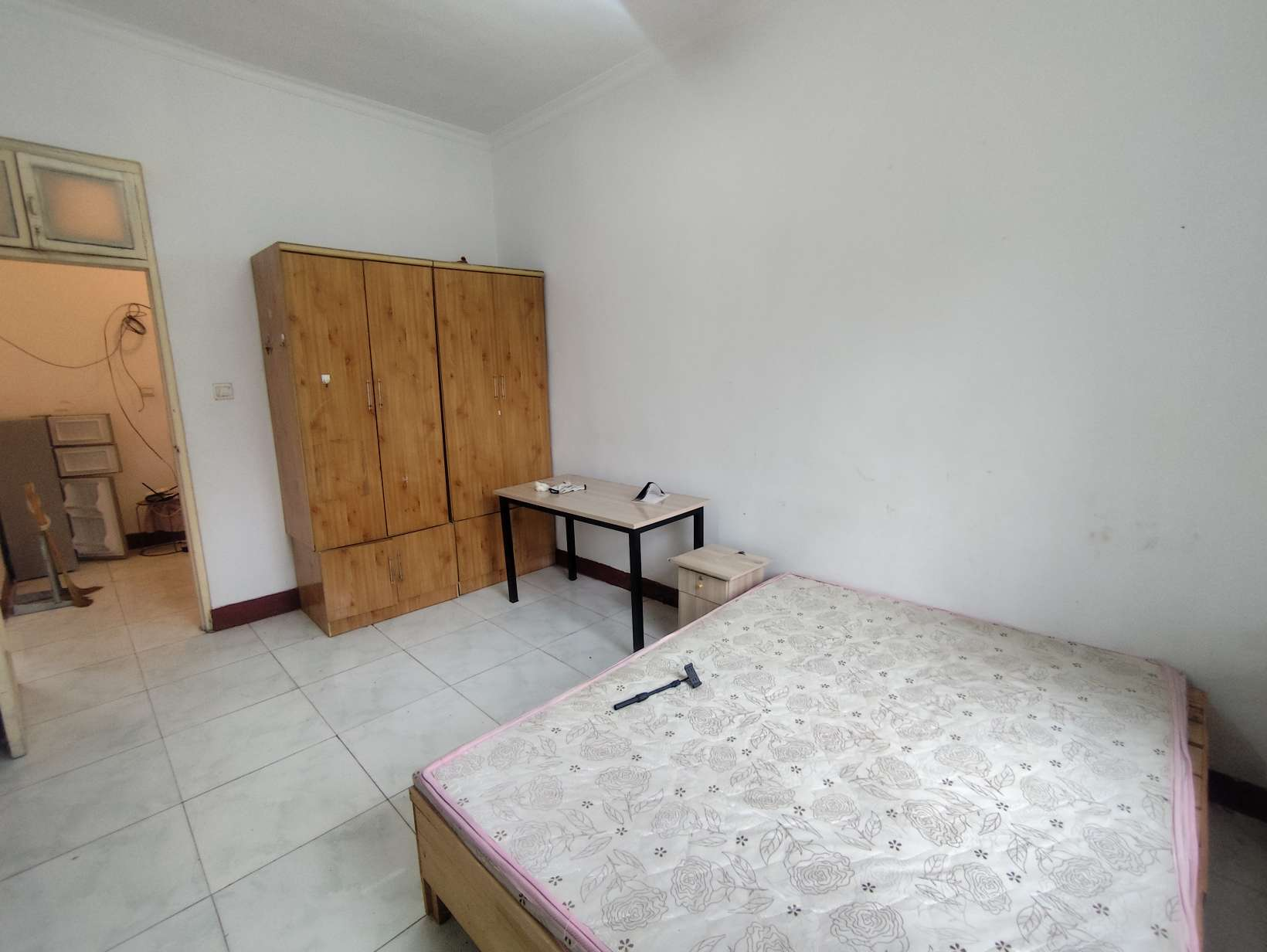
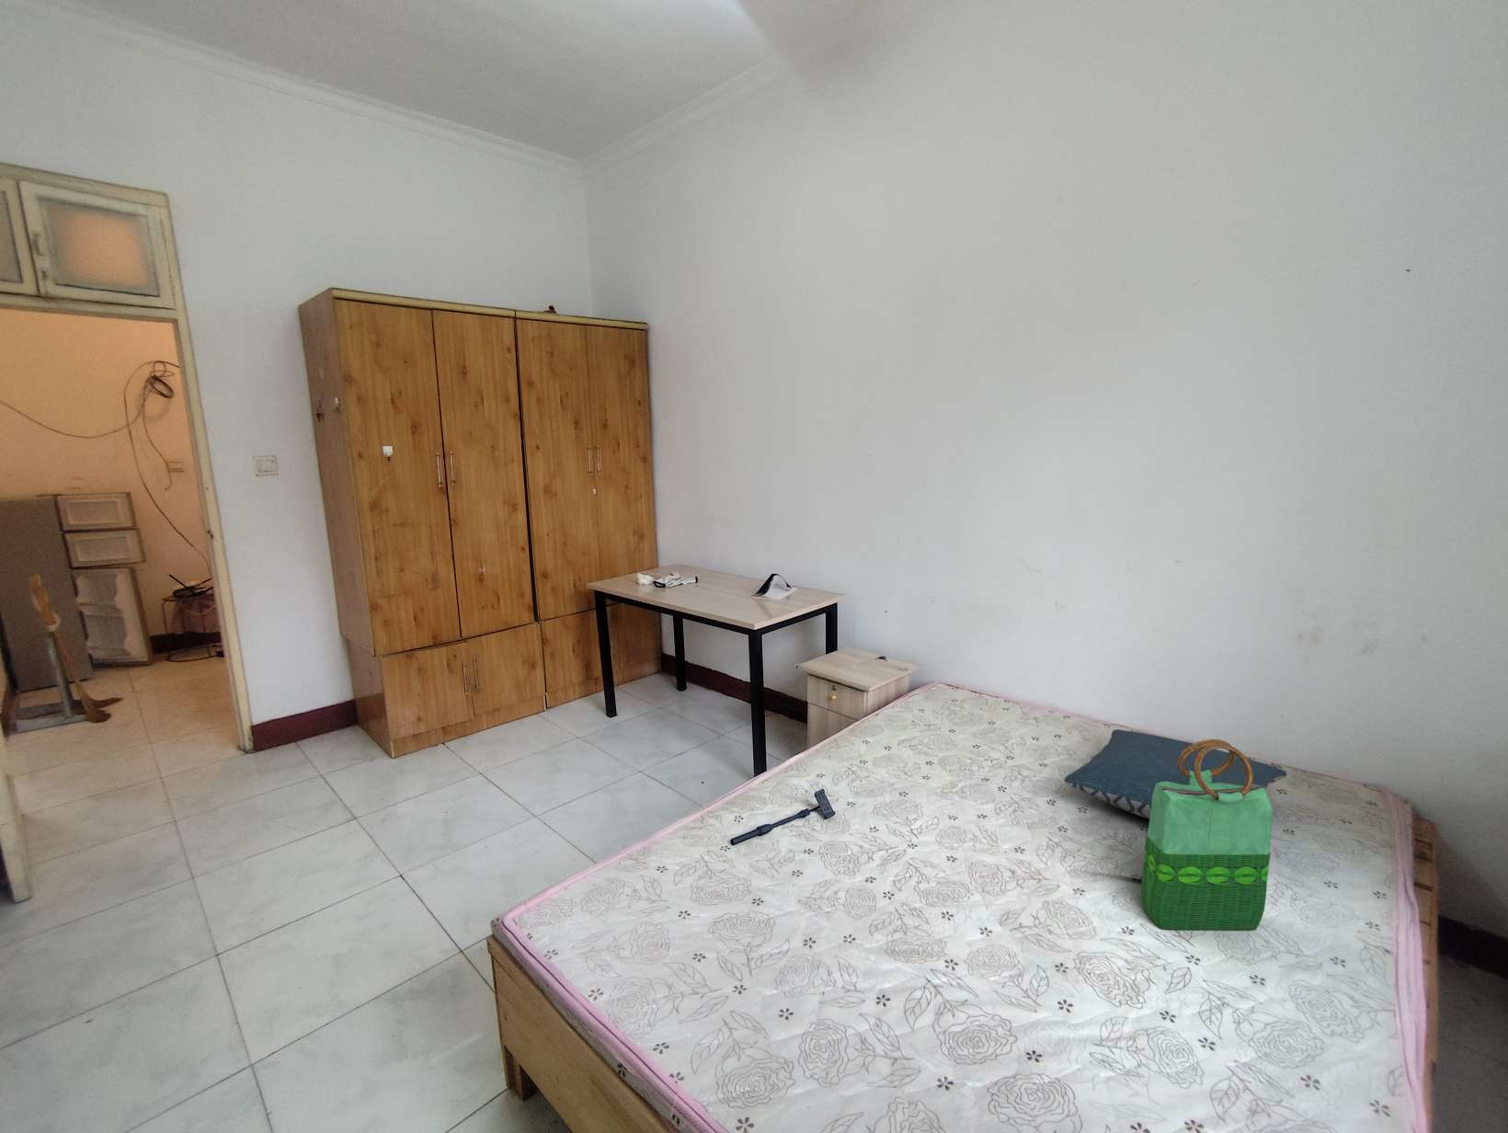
+ tote bag [1140,739,1274,931]
+ pillow [1063,728,1288,820]
